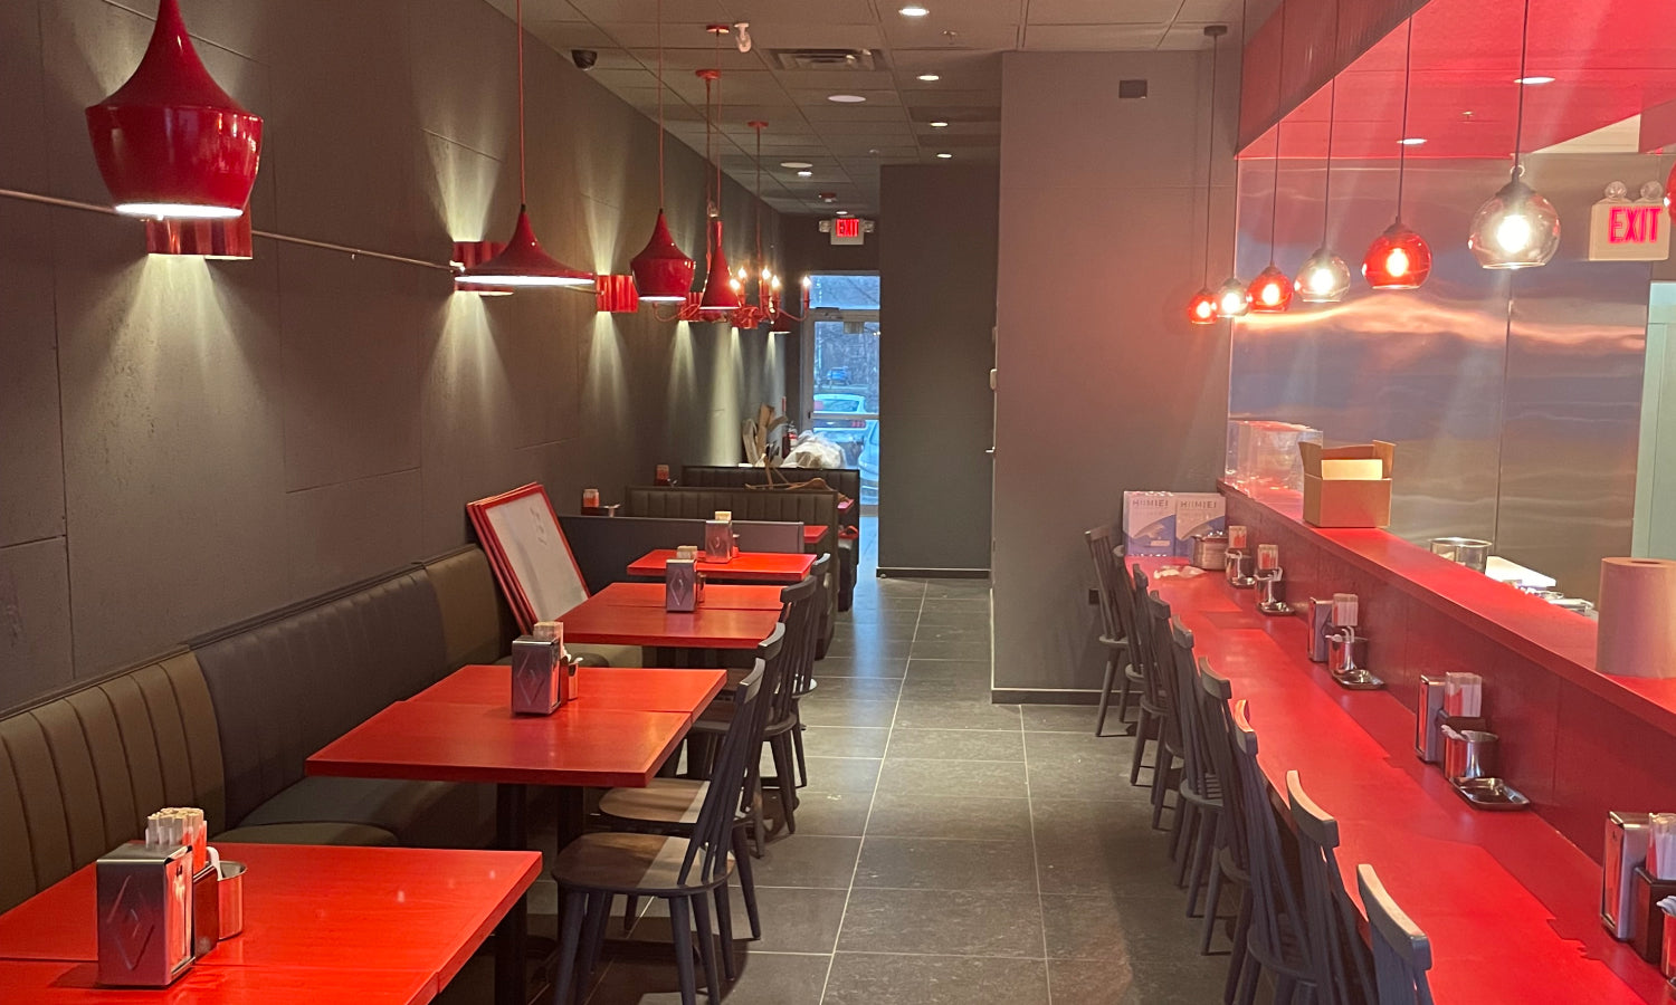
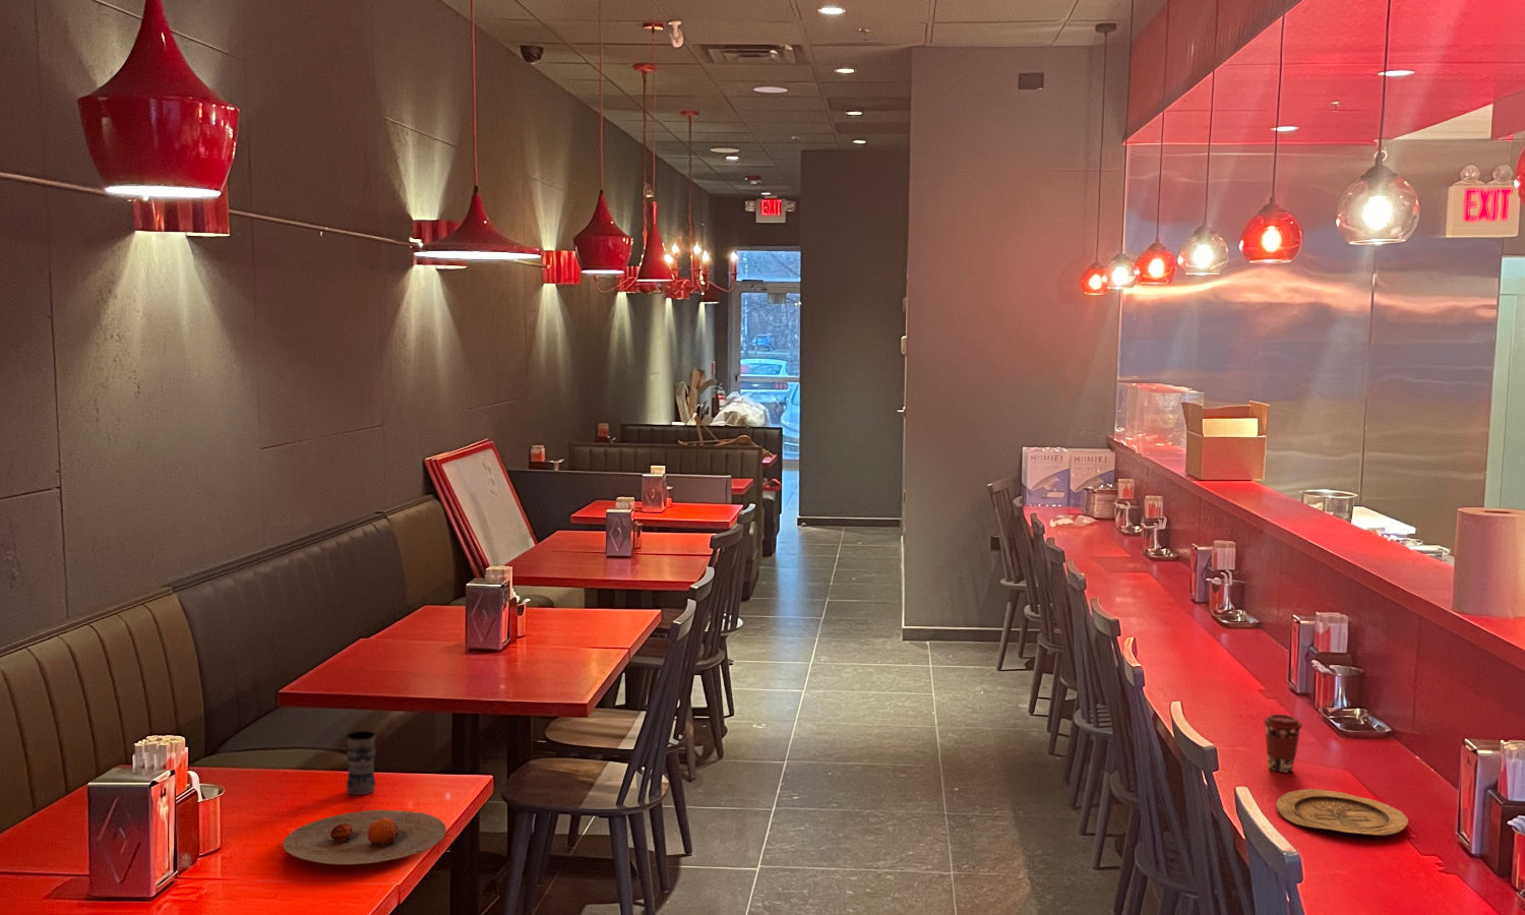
+ coffee cup [1262,712,1304,773]
+ jar [345,730,377,796]
+ plate [1274,788,1410,837]
+ plate [282,809,448,866]
